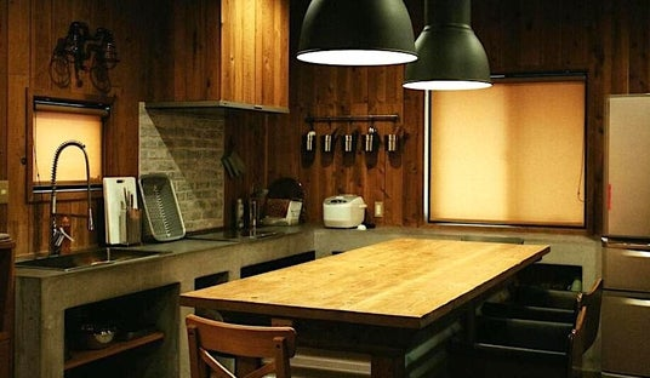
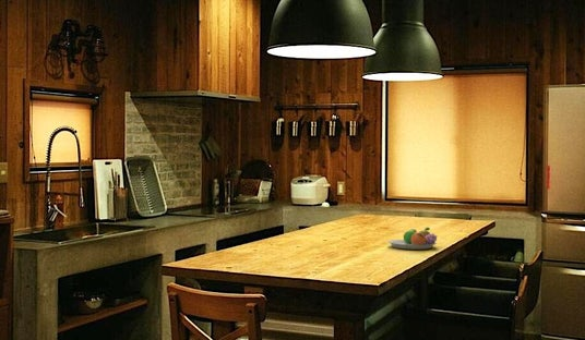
+ fruit bowl [387,227,439,251]
